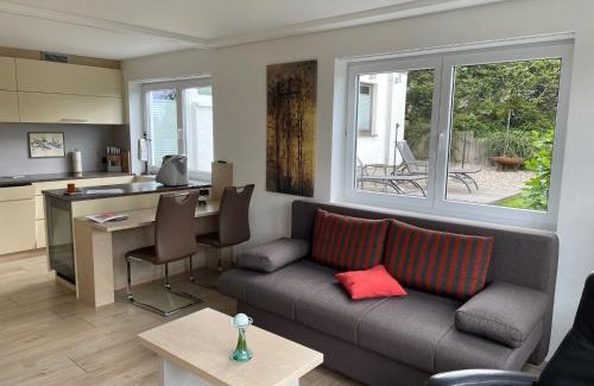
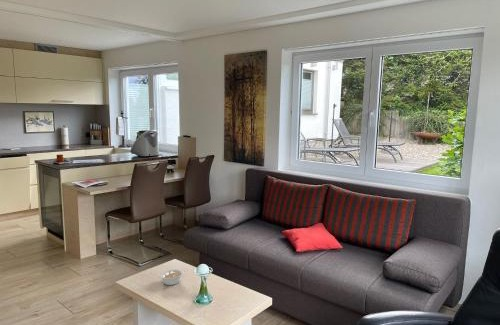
+ legume [159,268,189,286]
